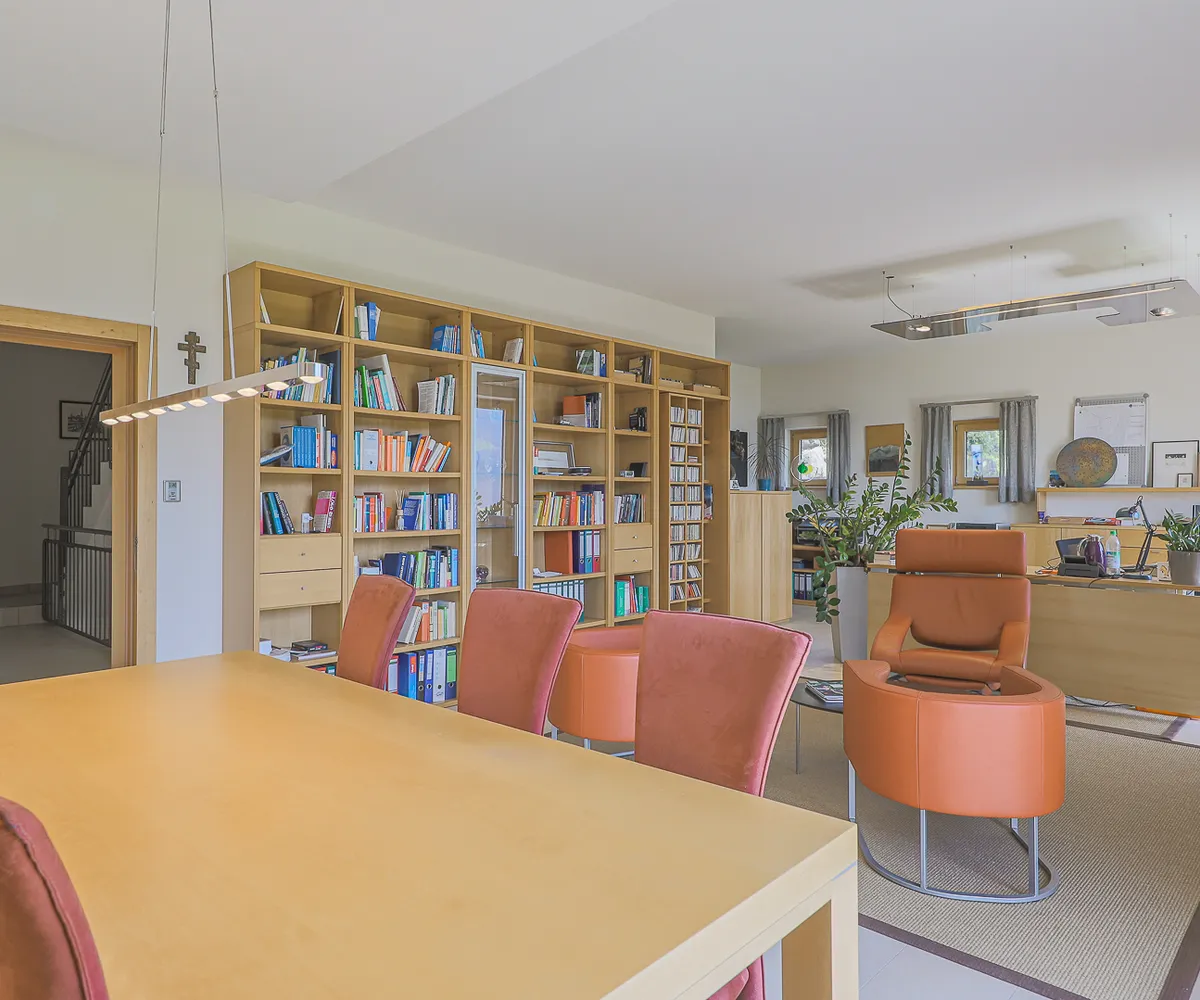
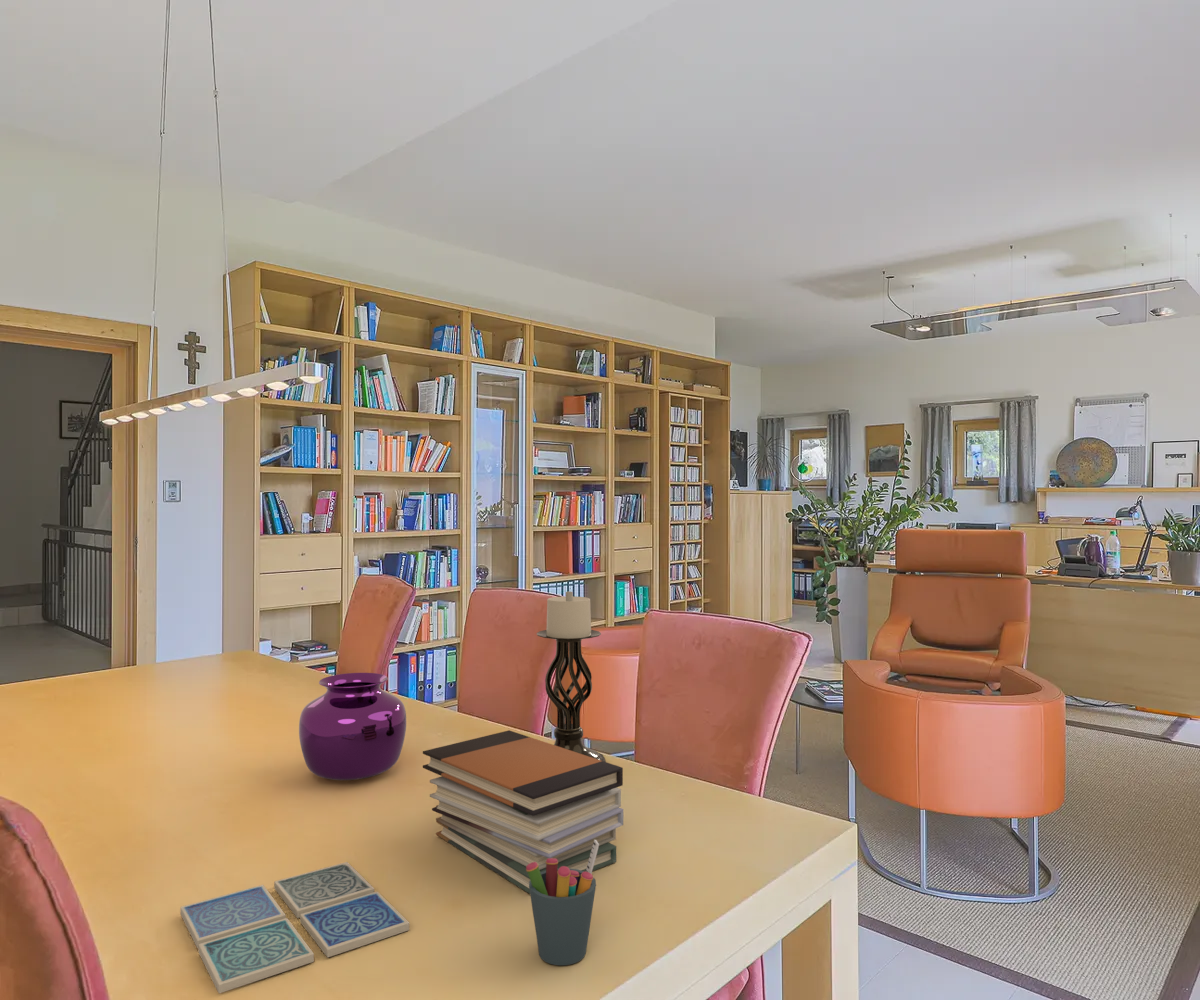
+ candle holder [536,590,607,762]
+ book stack [422,729,624,895]
+ vase [298,672,407,781]
+ pen holder [526,840,599,966]
+ drink coaster [179,861,410,994]
